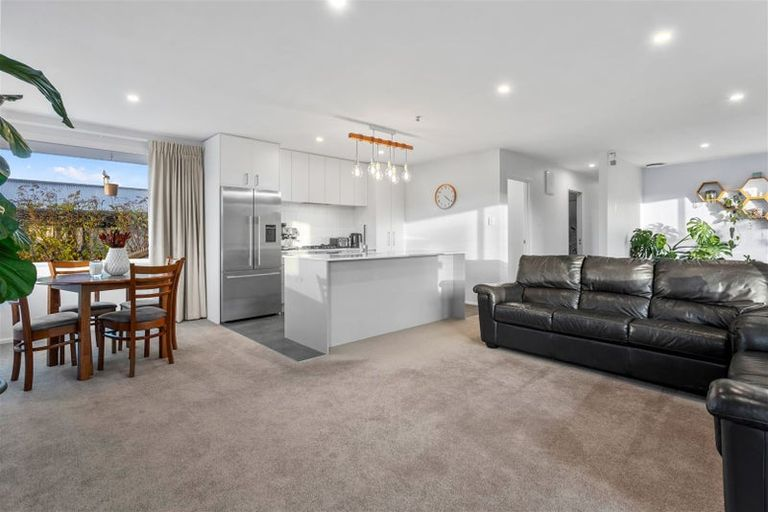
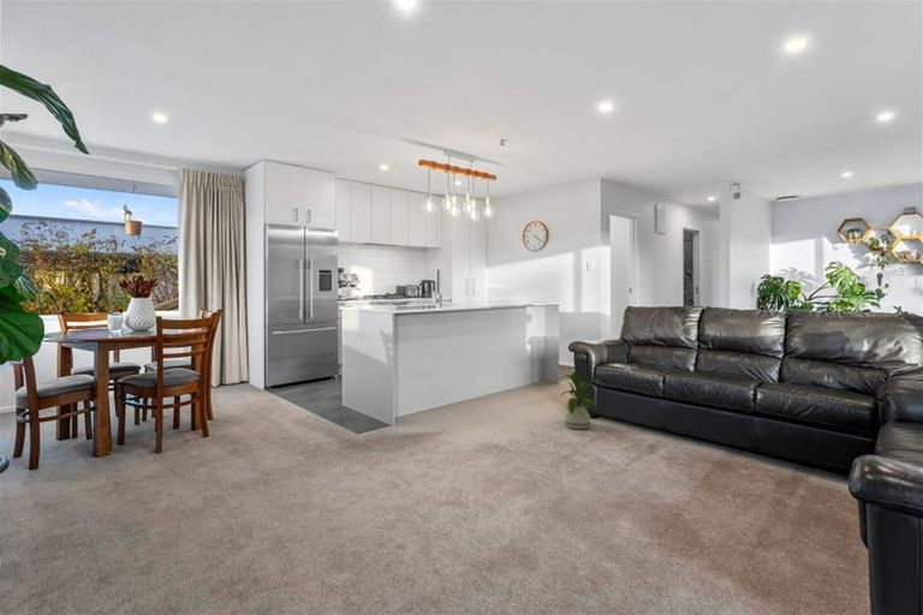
+ house plant [558,371,603,430]
